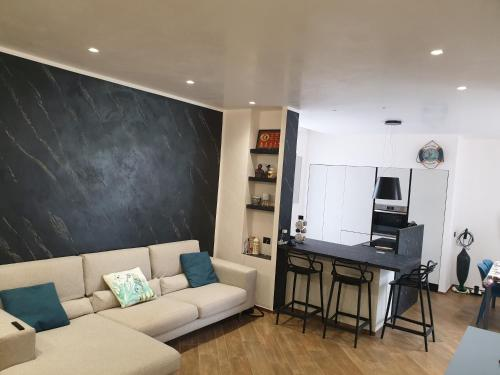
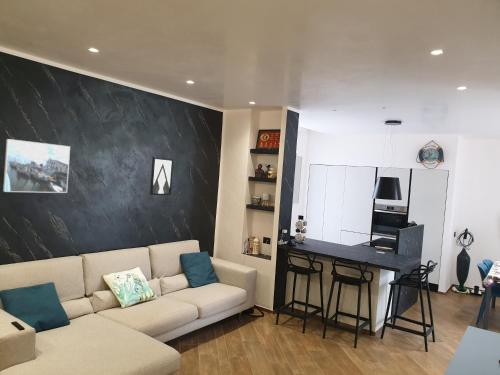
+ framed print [2,138,71,194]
+ wall art [149,156,174,196]
